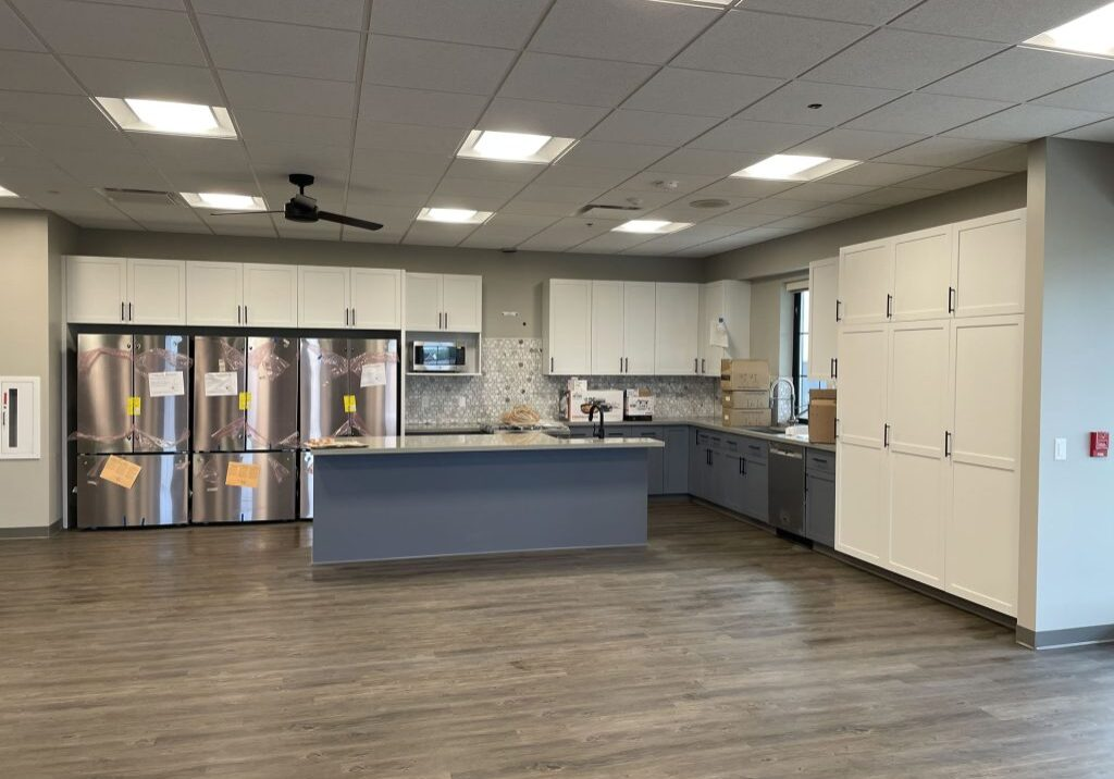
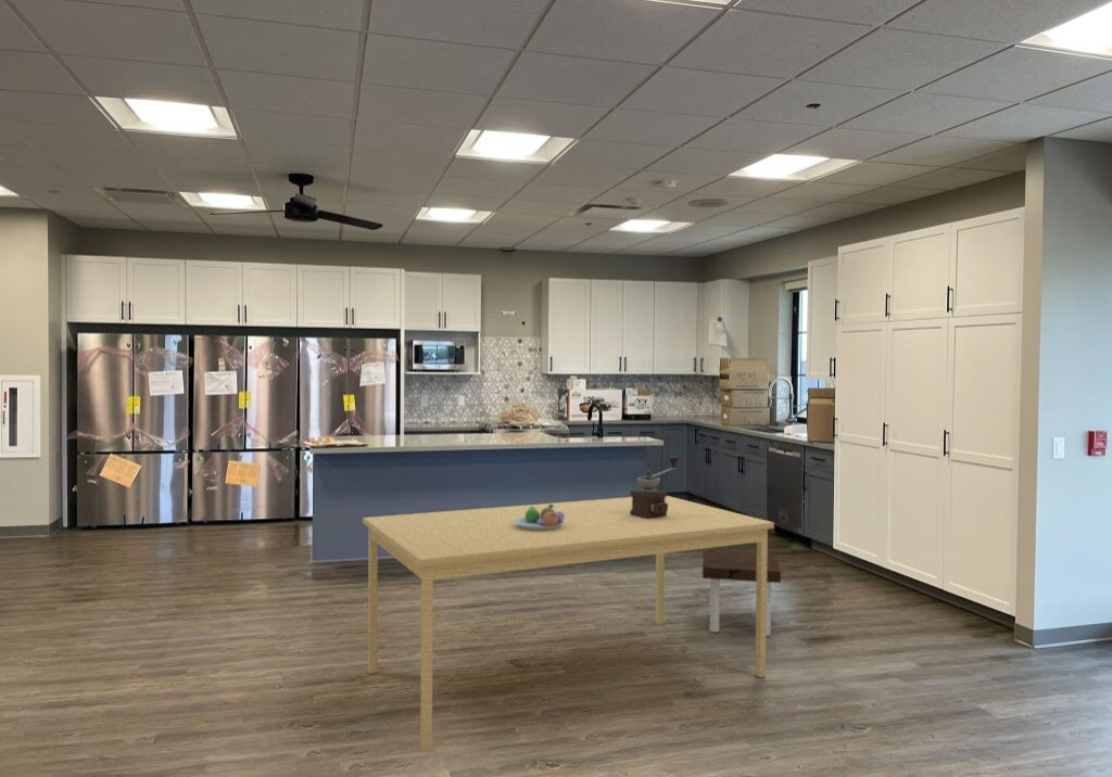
+ coffee grinder [629,456,680,519]
+ dining table [362,495,775,753]
+ side table [702,548,782,637]
+ fruit bowl [514,505,565,531]
